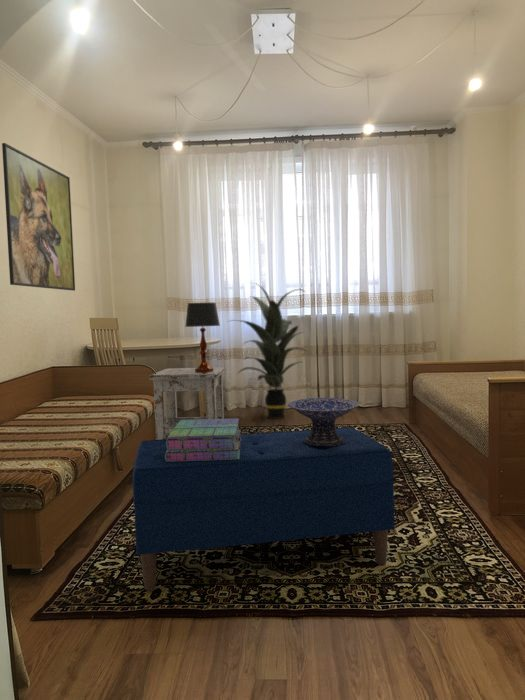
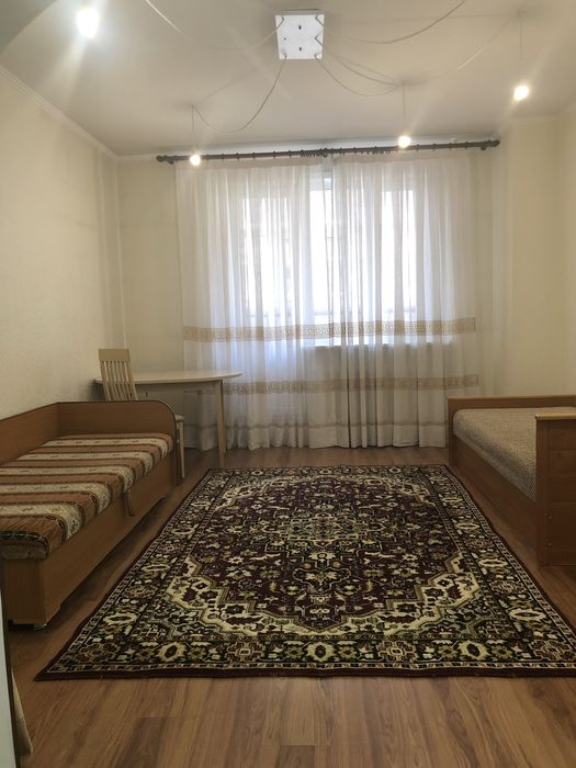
- table lamp [184,302,221,372]
- decorative bowl [287,397,360,446]
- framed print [1,142,76,292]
- indoor plant [227,282,309,420]
- stack of books [165,418,242,462]
- stool [148,366,227,440]
- bench [132,426,395,591]
